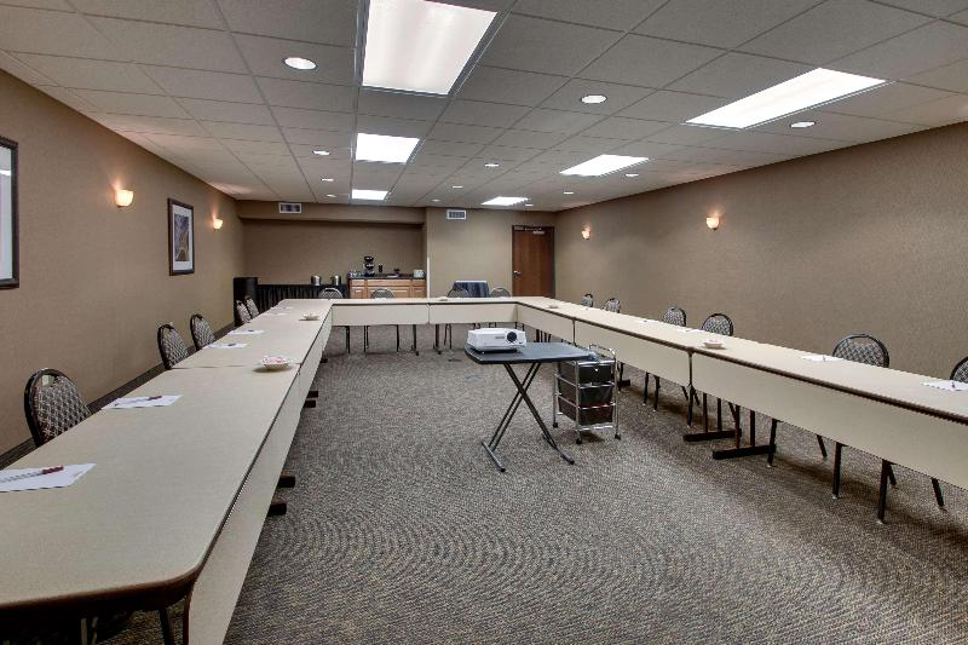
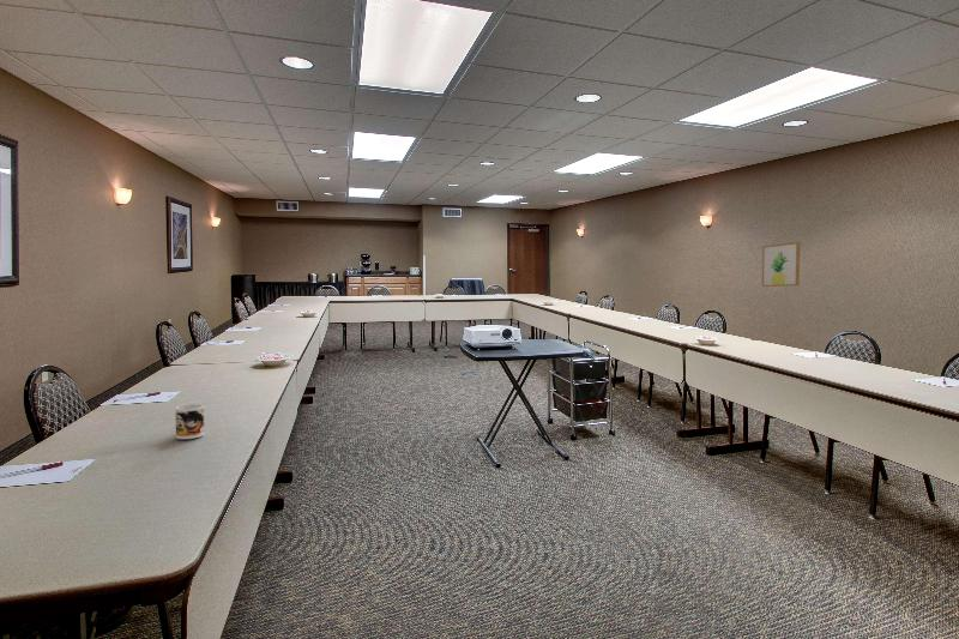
+ wall art [761,241,801,288]
+ mug [174,403,205,440]
